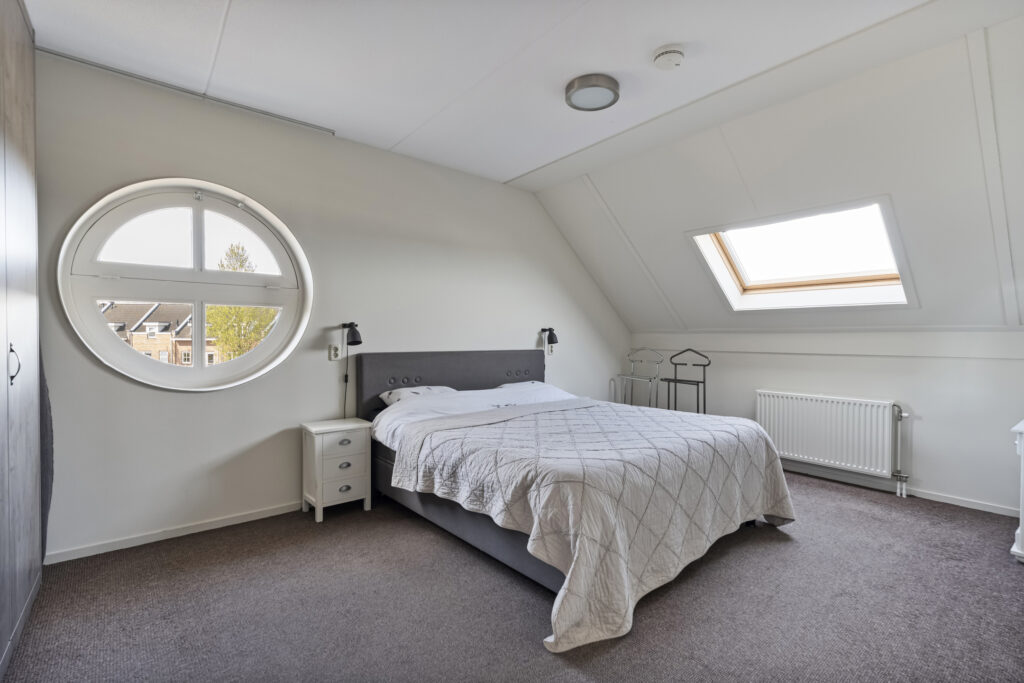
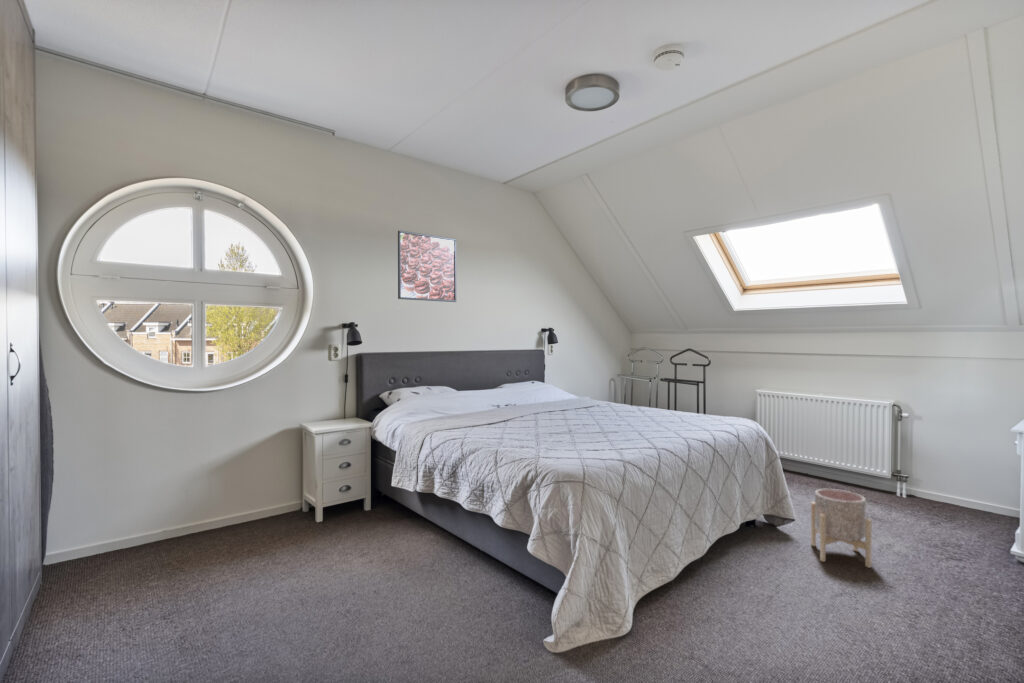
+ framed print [397,229,457,303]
+ planter [810,488,872,569]
